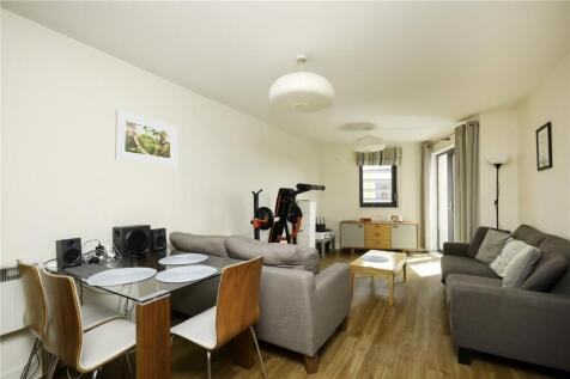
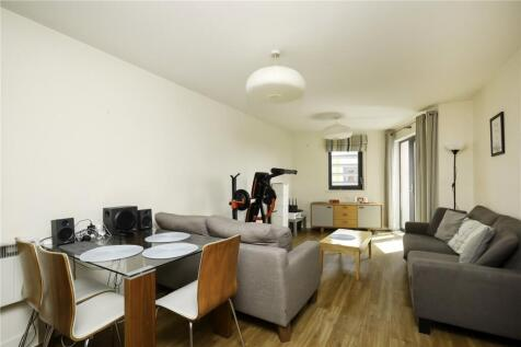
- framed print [114,109,178,167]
